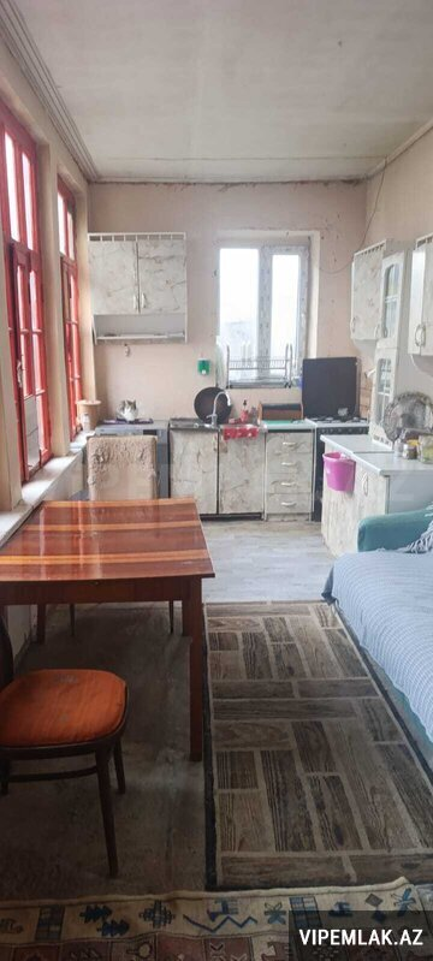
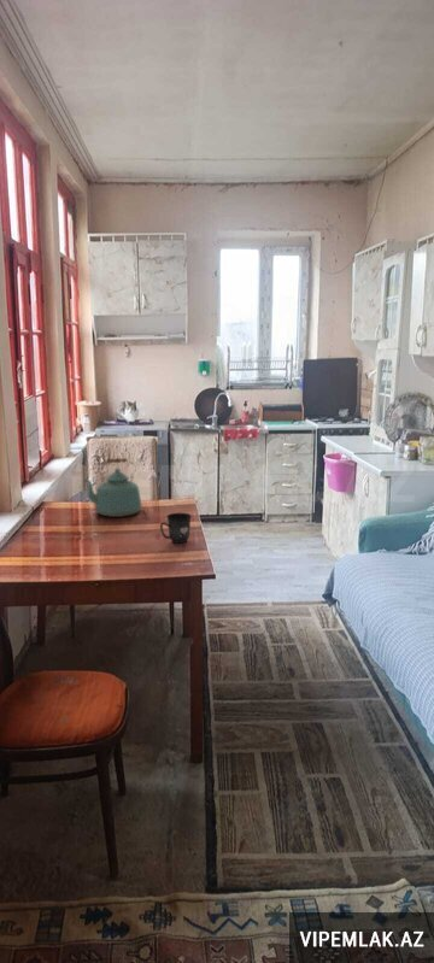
+ mug [159,512,193,545]
+ kettle [83,457,143,518]
